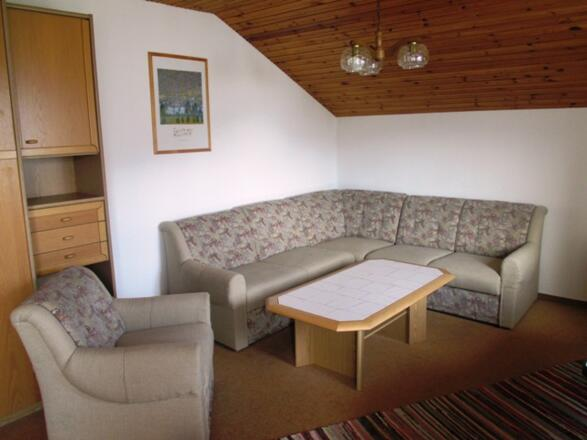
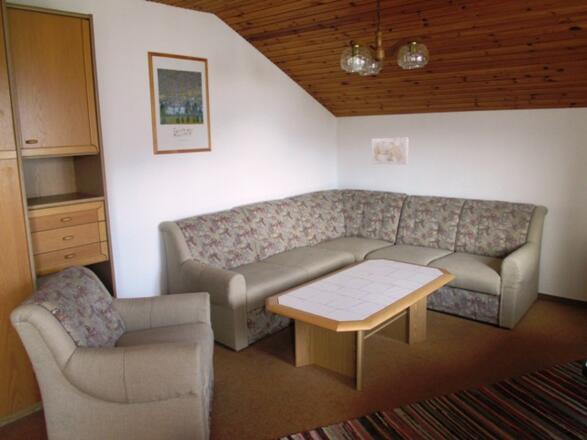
+ wall art [371,137,409,166]
